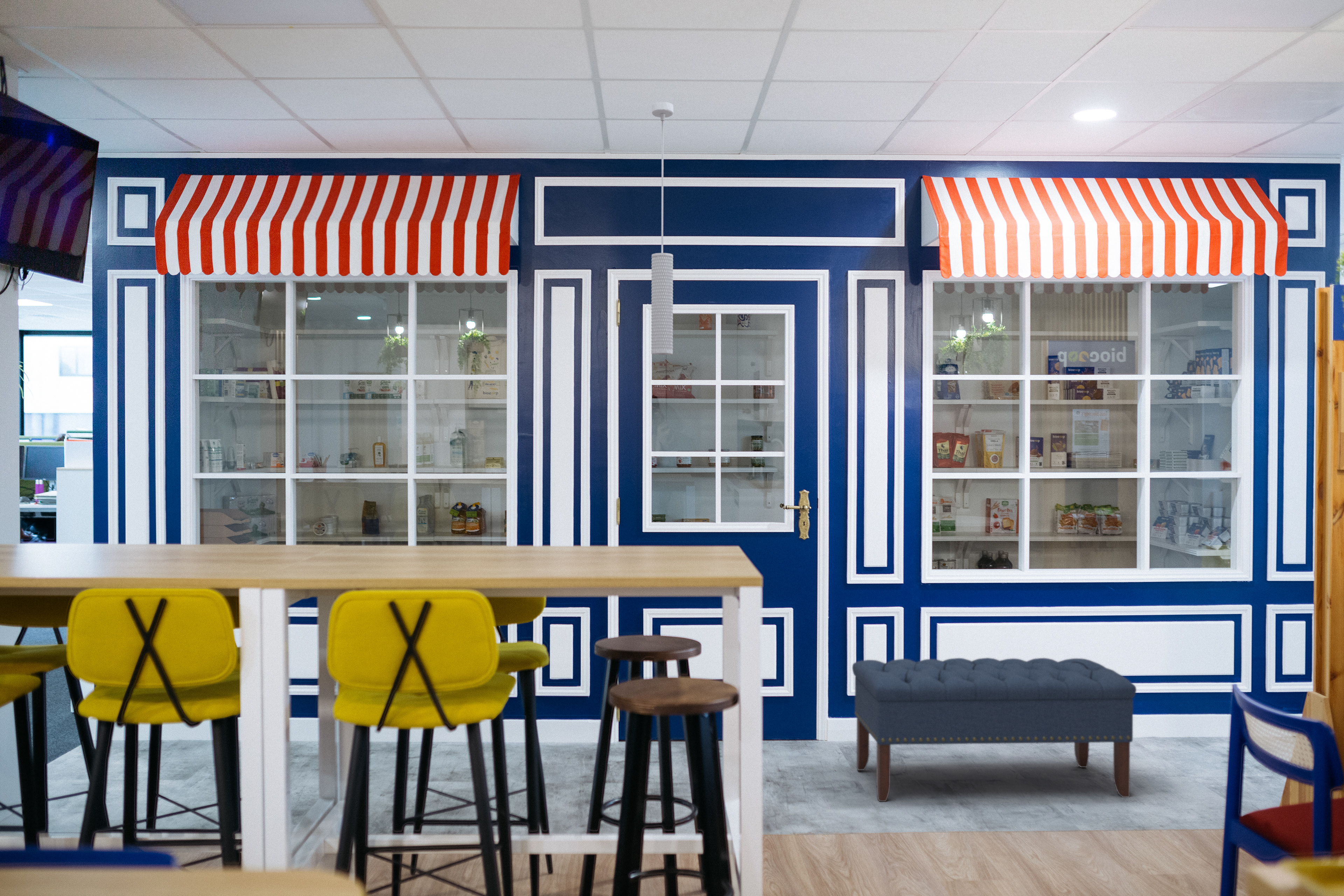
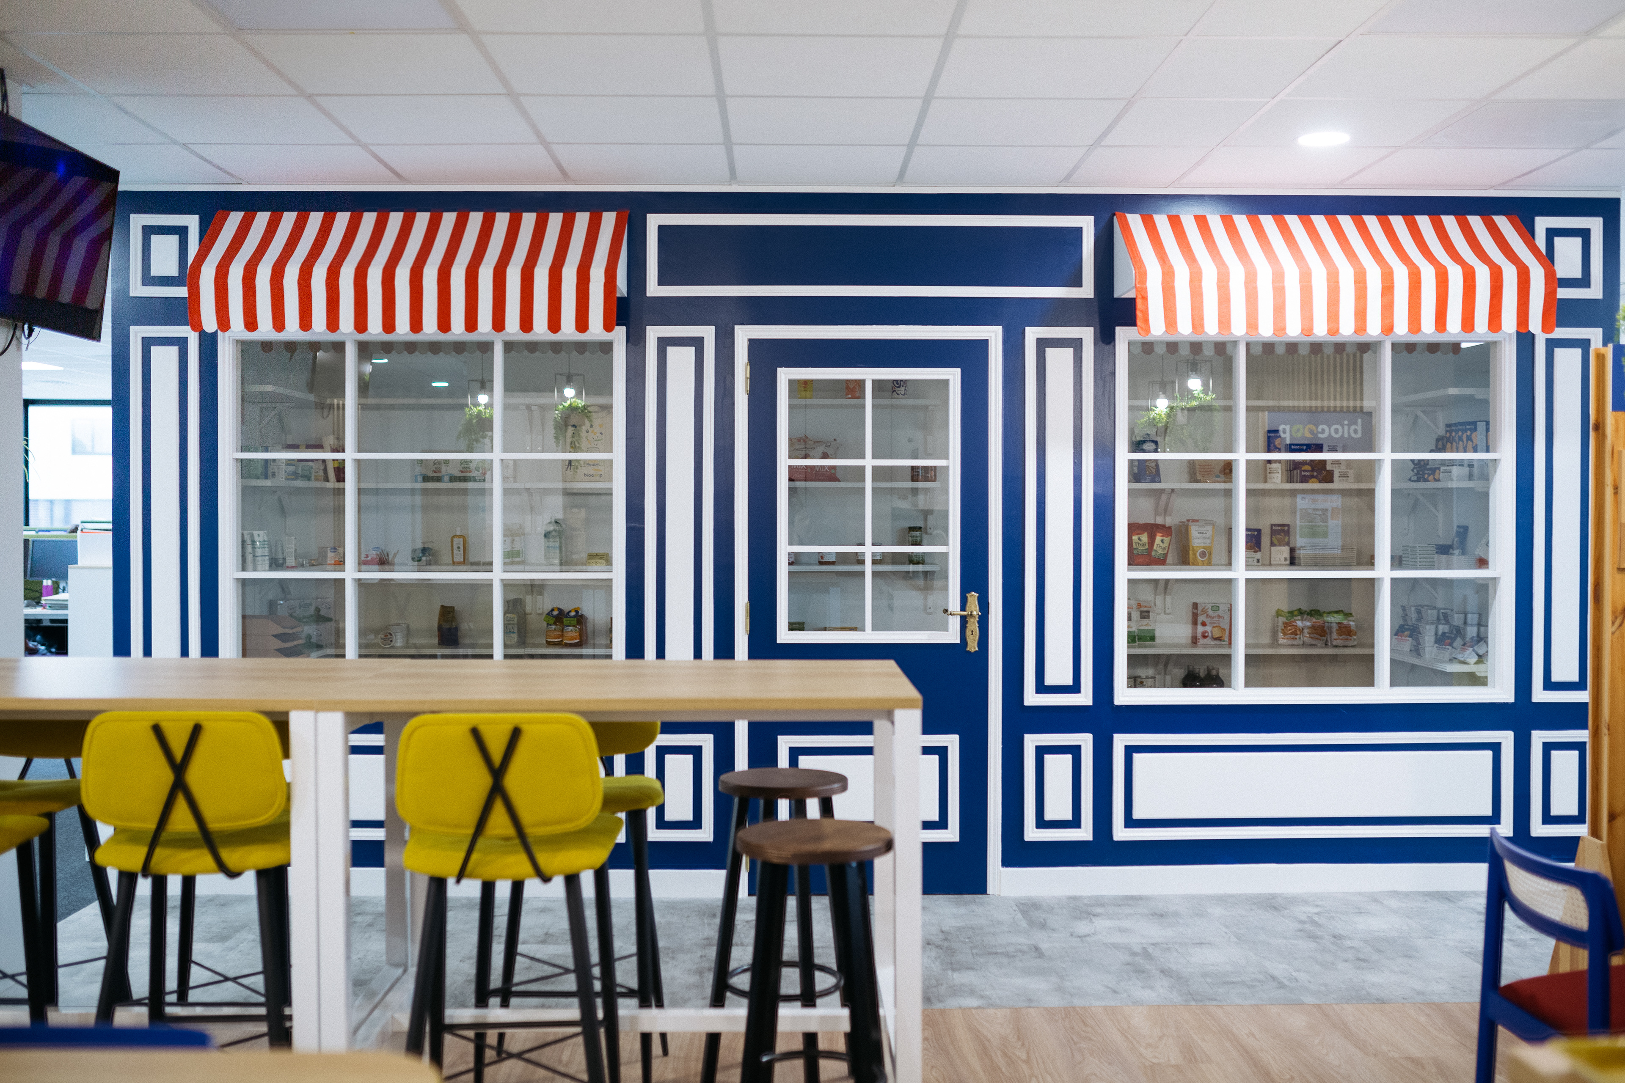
- bench [852,657,1137,802]
- pendant light [651,102,674,355]
